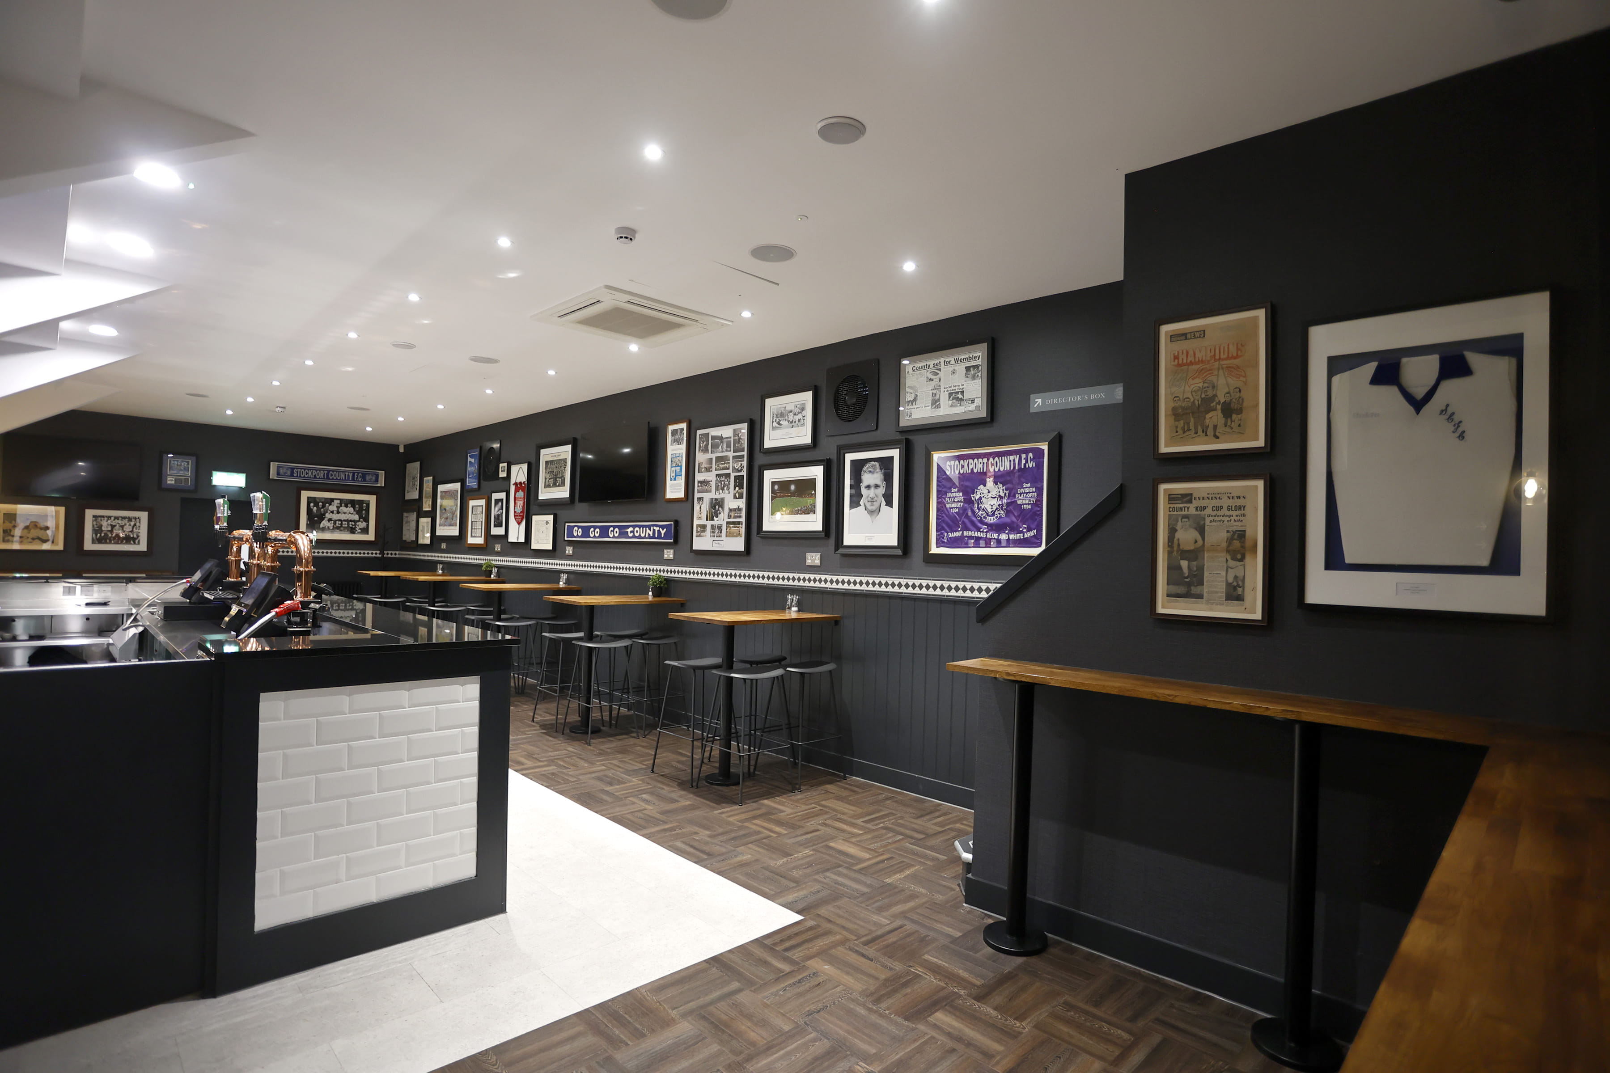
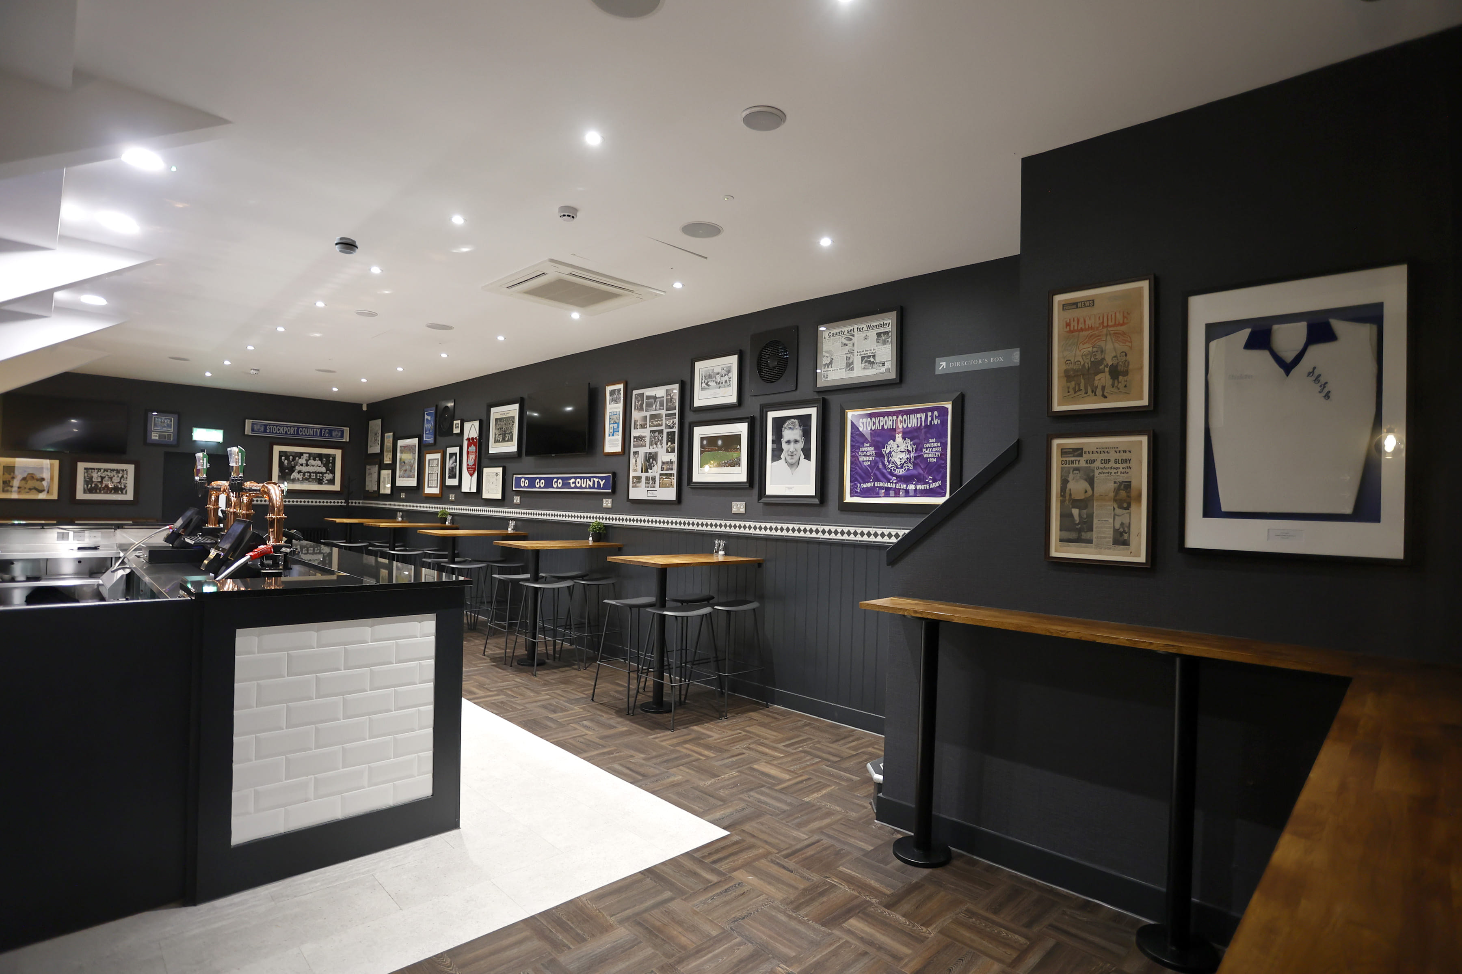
+ smoke detector [334,237,359,254]
